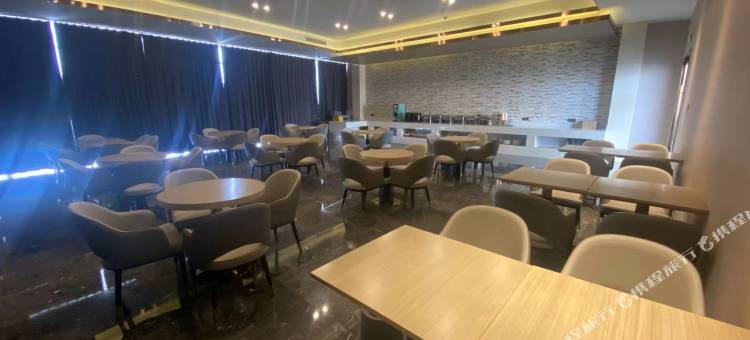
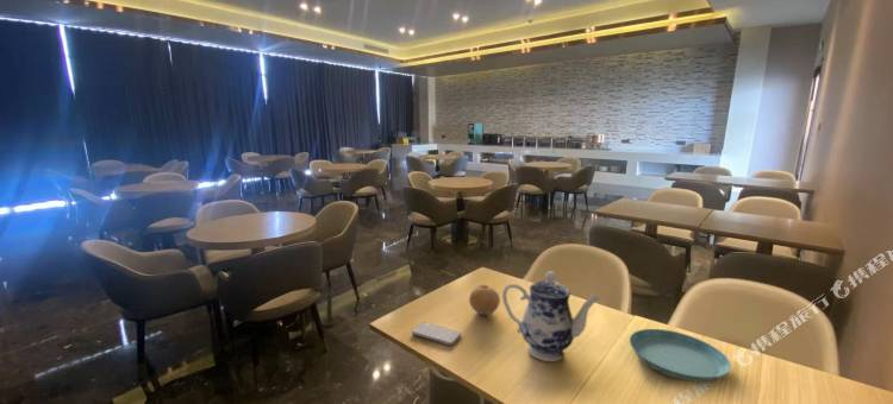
+ smartphone [411,321,462,346]
+ teapot [501,270,602,362]
+ fruit [468,284,501,316]
+ saucer [629,328,732,383]
